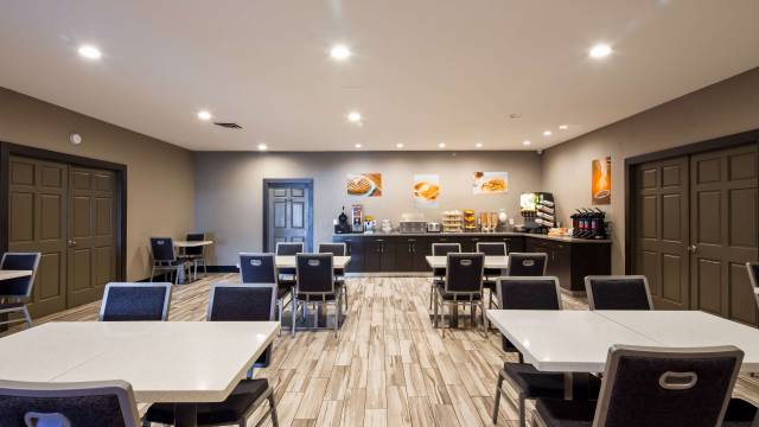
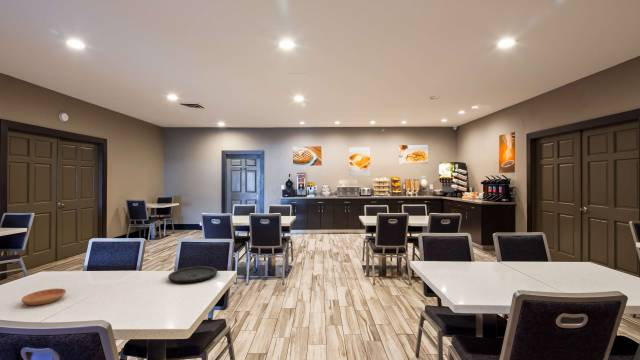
+ plate [168,265,218,284]
+ saucer [20,288,67,306]
